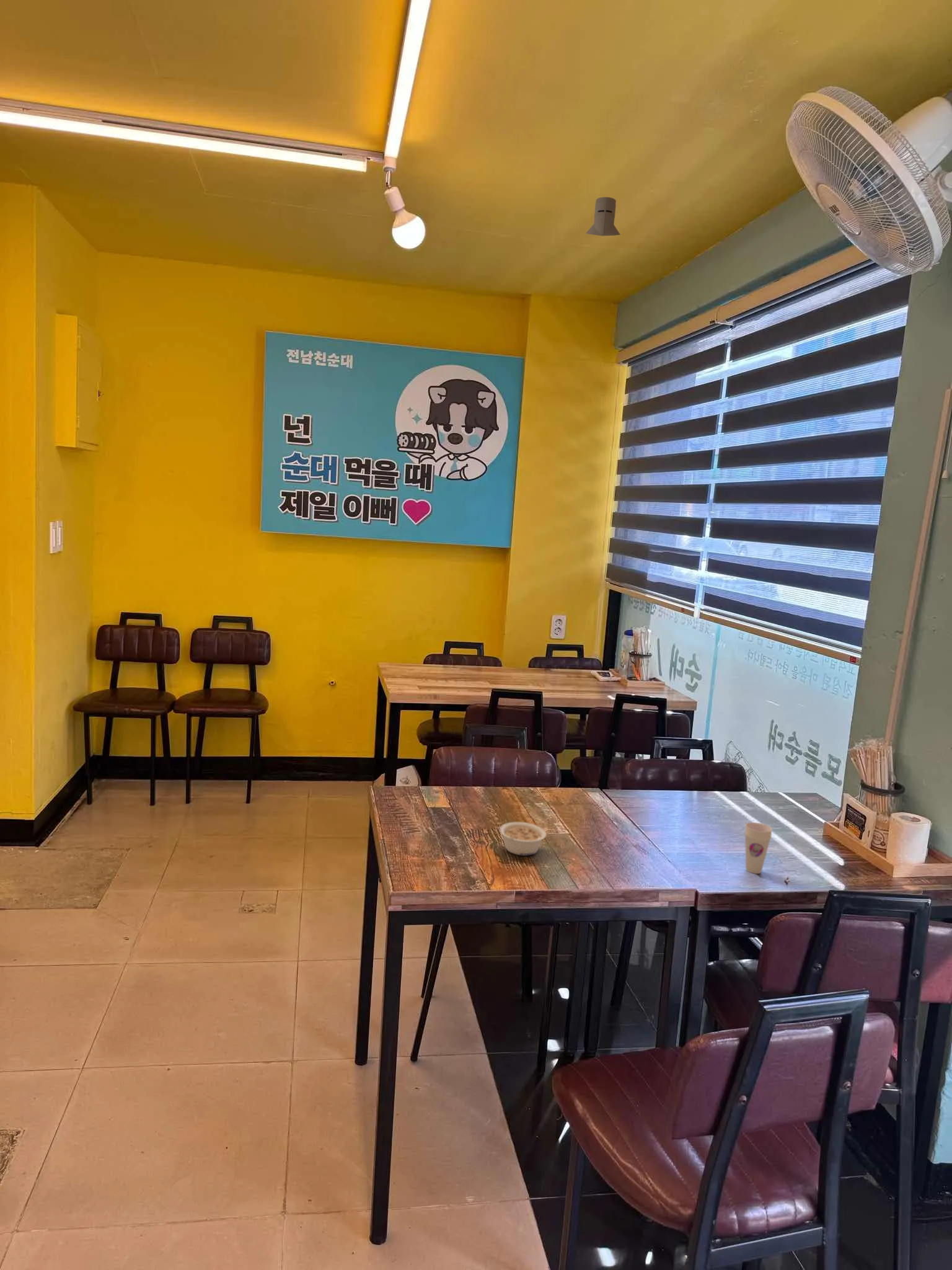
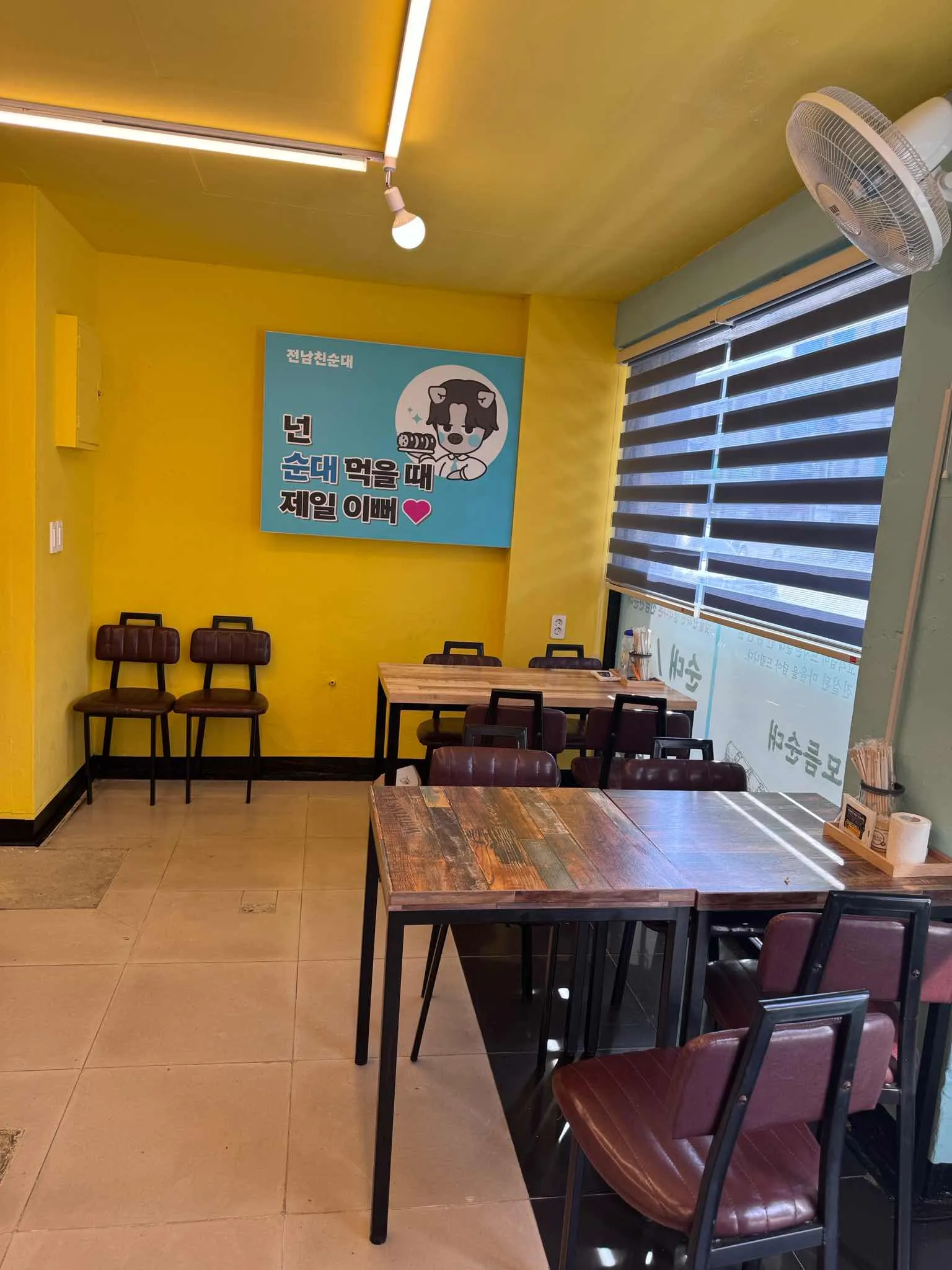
- cup [744,822,774,874]
- knight helmet [586,197,621,237]
- legume [499,821,547,856]
